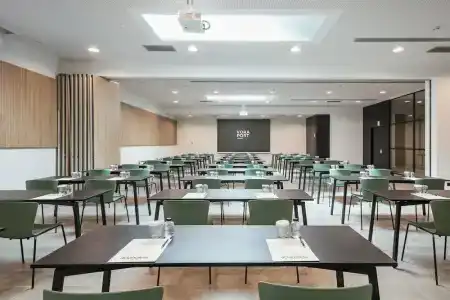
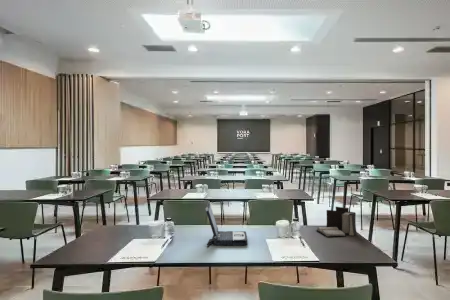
+ hardback book [315,206,358,238]
+ laptop [205,202,248,247]
